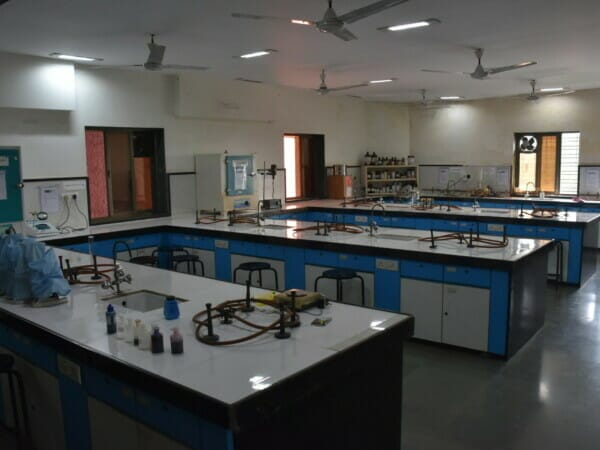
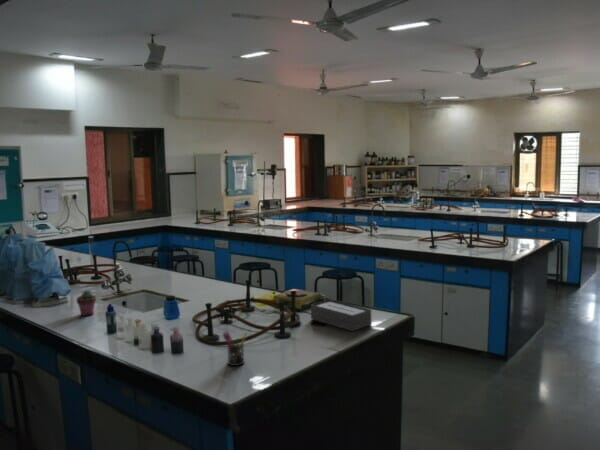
+ pen holder [221,329,248,367]
+ potted succulent [76,289,97,316]
+ tissue box [310,298,372,332]
